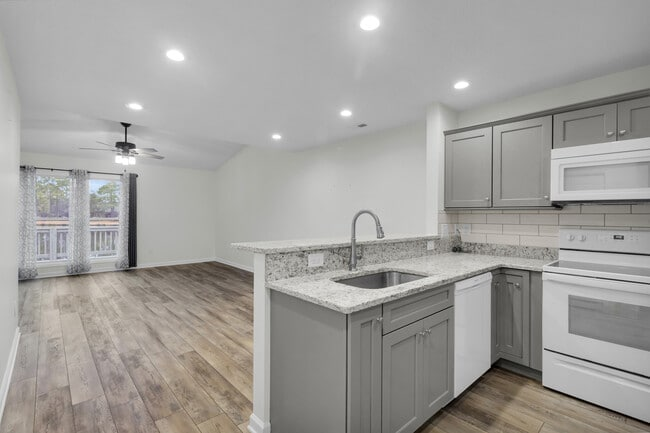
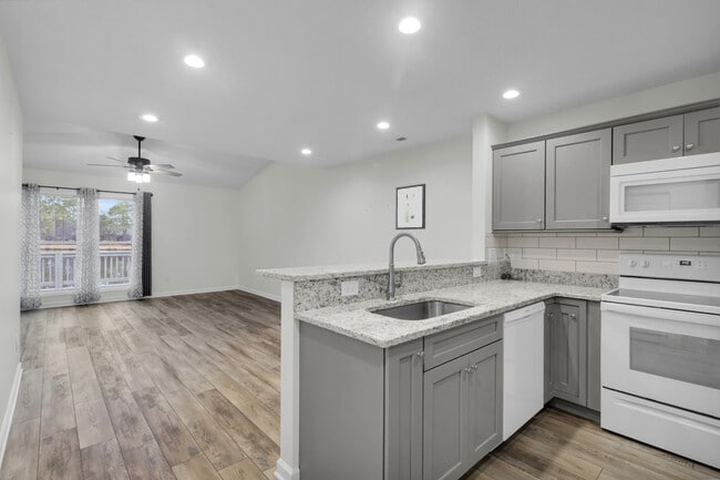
+ wall art [394,183,426,231]
